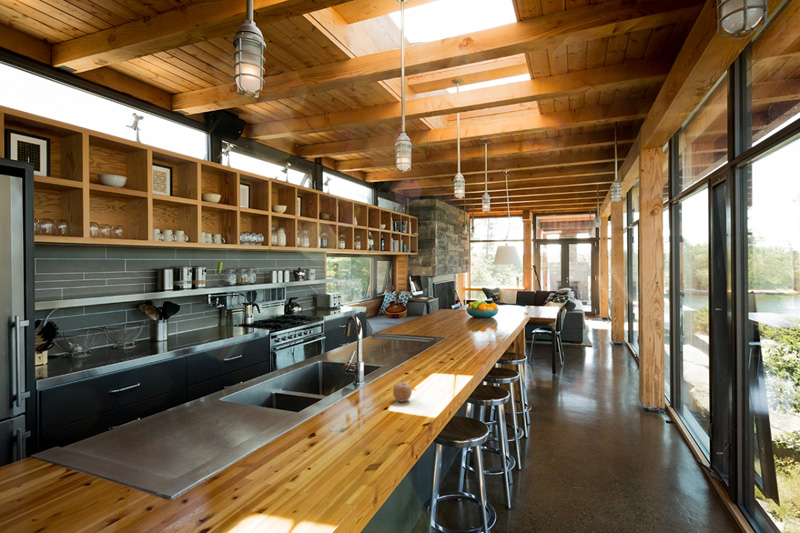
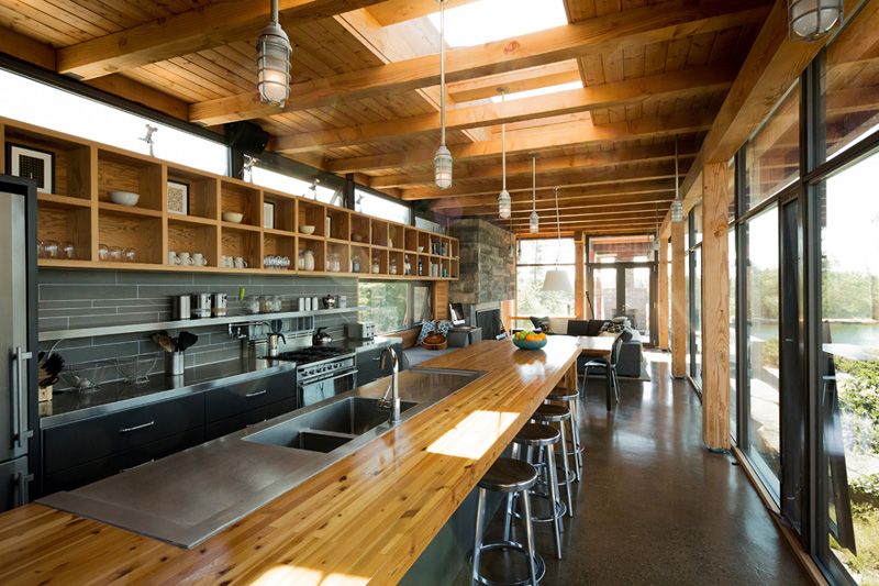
- fruit [392,379,413,403]
